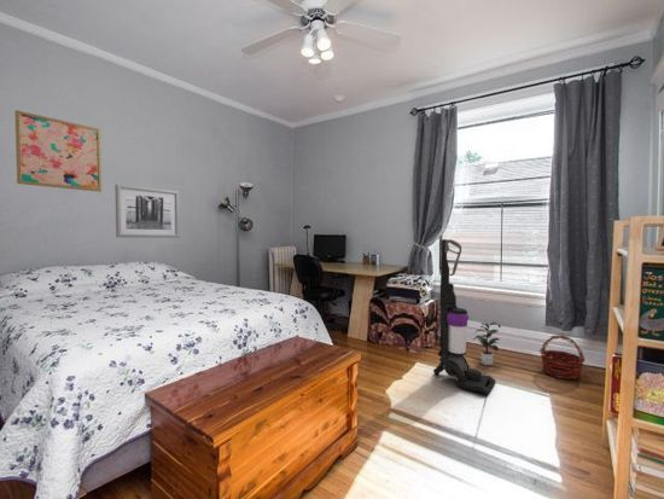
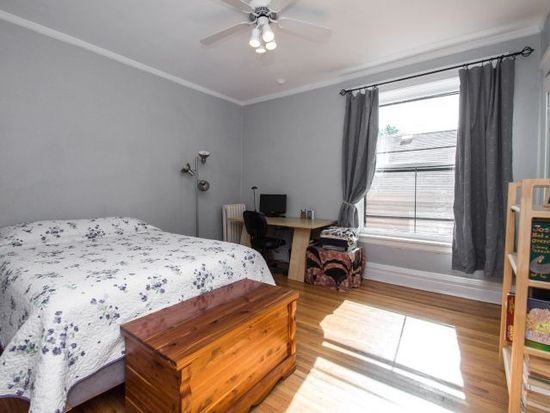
- potted plant [472,320,502,366]
- basket [538,333,586,381]
- wall art [13,109,103,193]
- vacuum cleaner [432,238,496,396]
- wall art [113,182,181,239]
